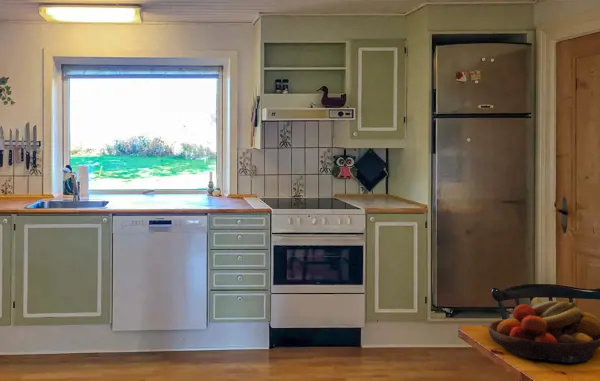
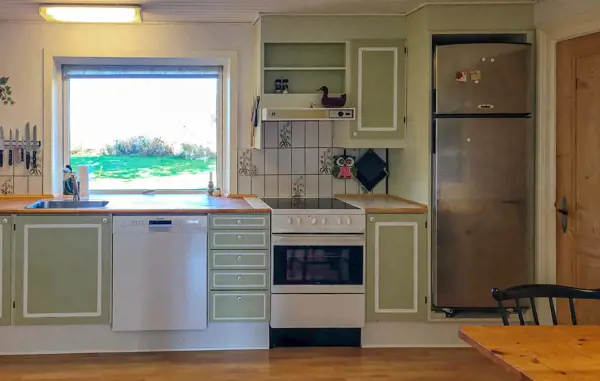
- fruit bowl [488,296,600,364]
